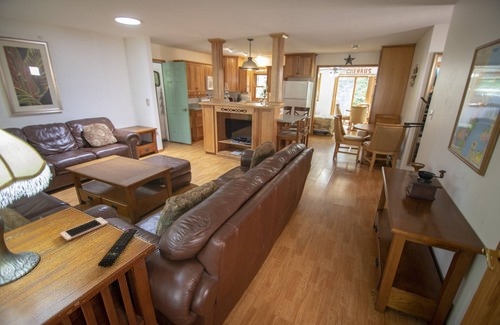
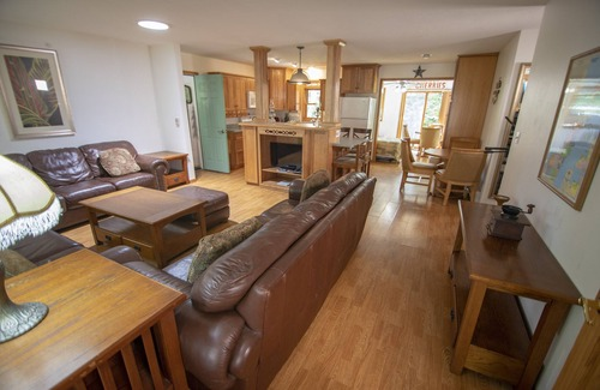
- remote control [97,228,138,268]
- cell phone [59,216,109,242]
